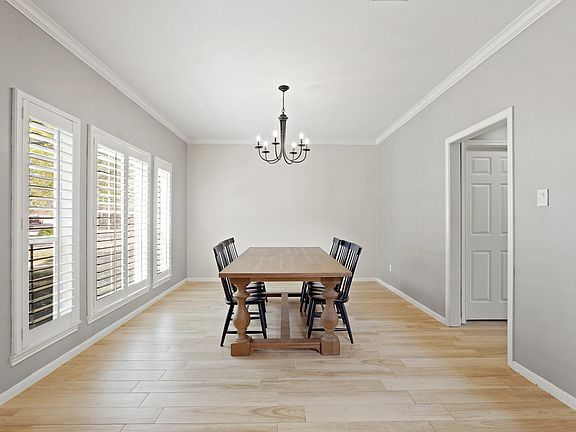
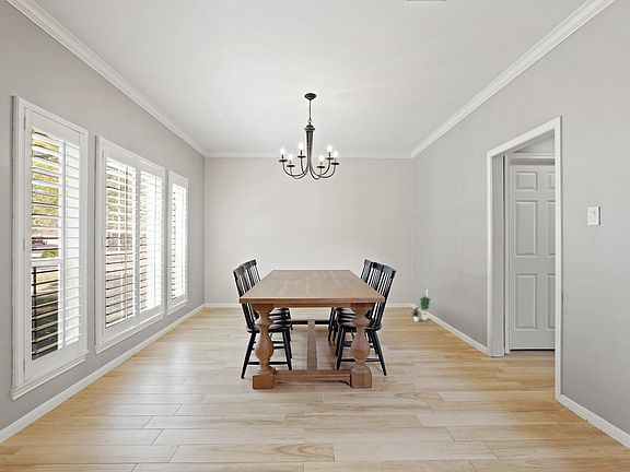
+ potted plant [411,295,432,322]
